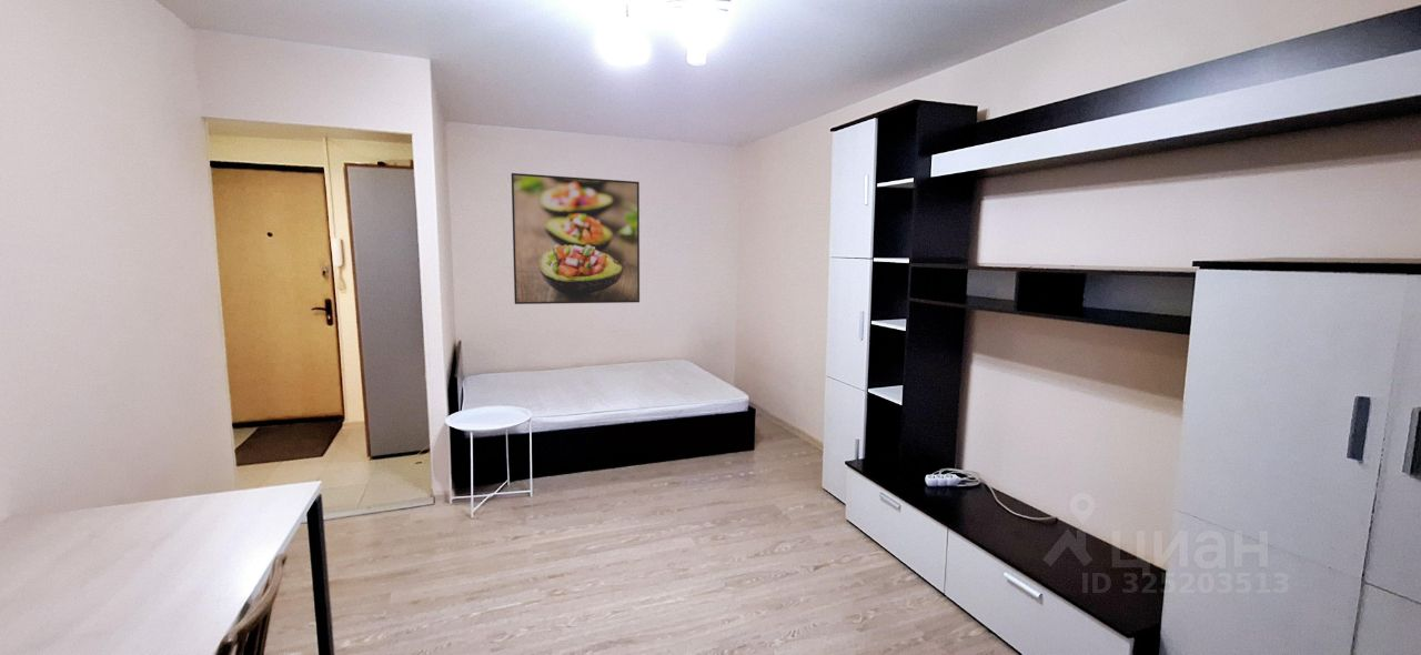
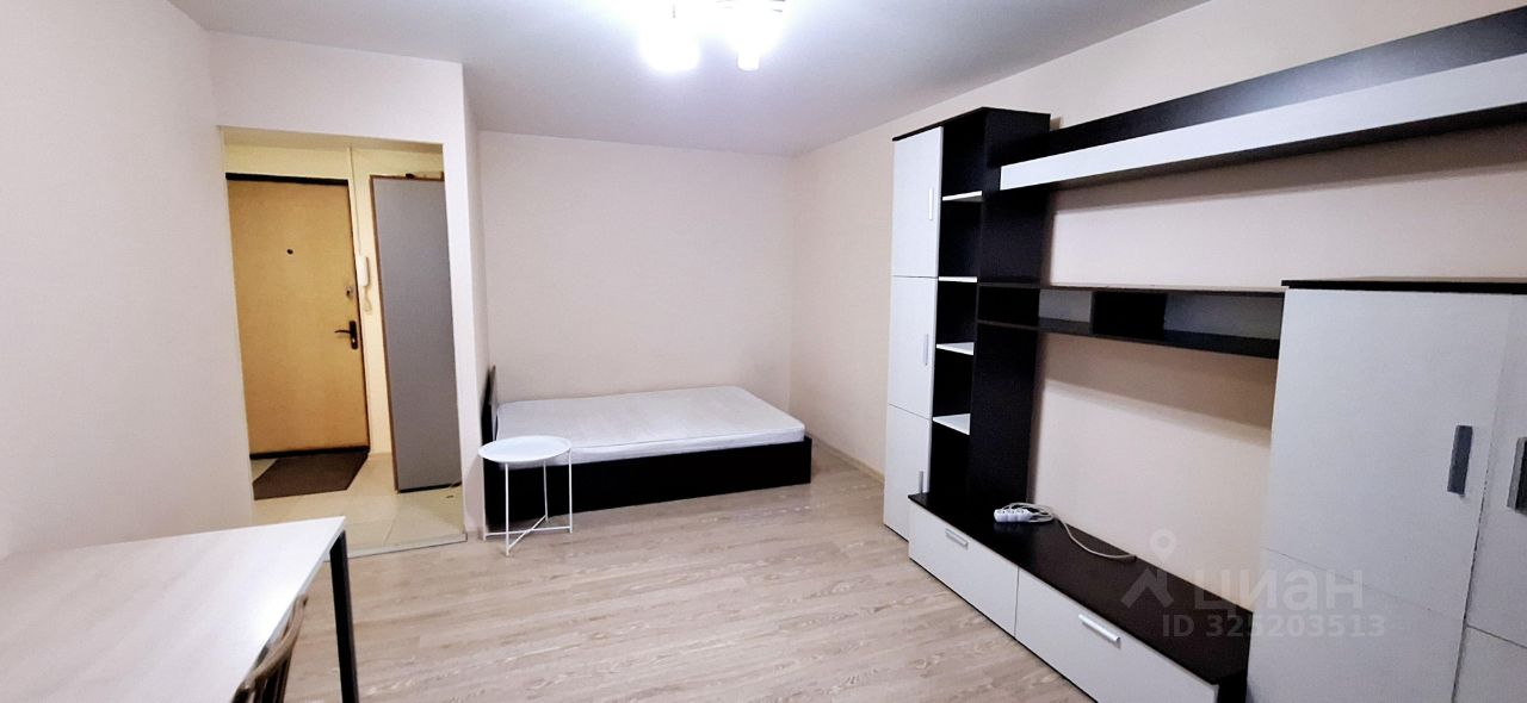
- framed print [511,172,641,305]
